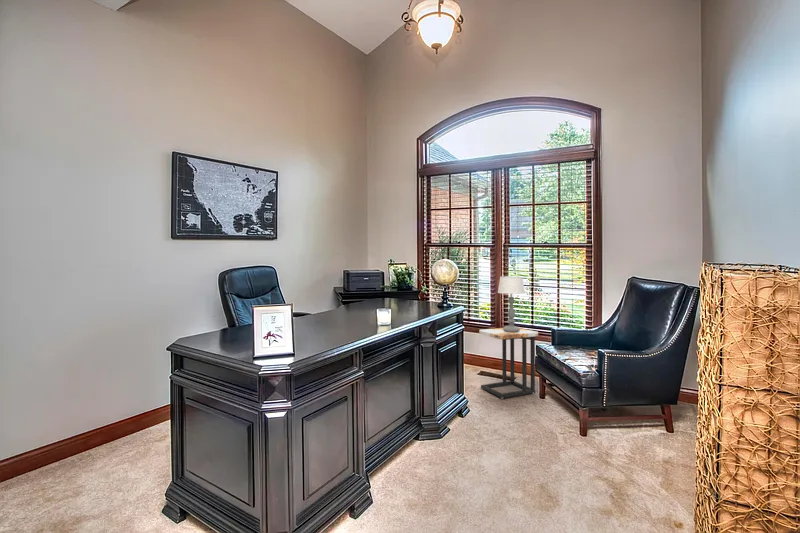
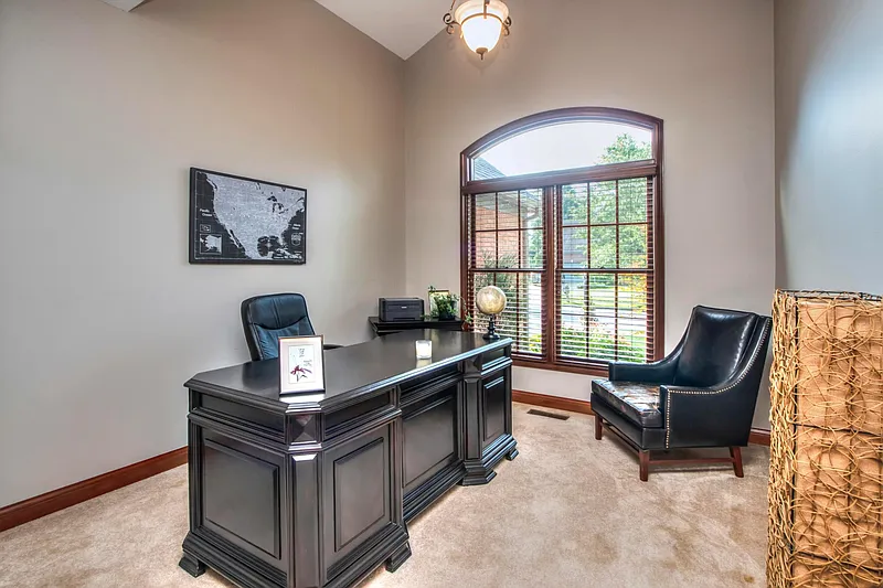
- table lamp [497,276,526,332]
- side table [478,327,539,399]
